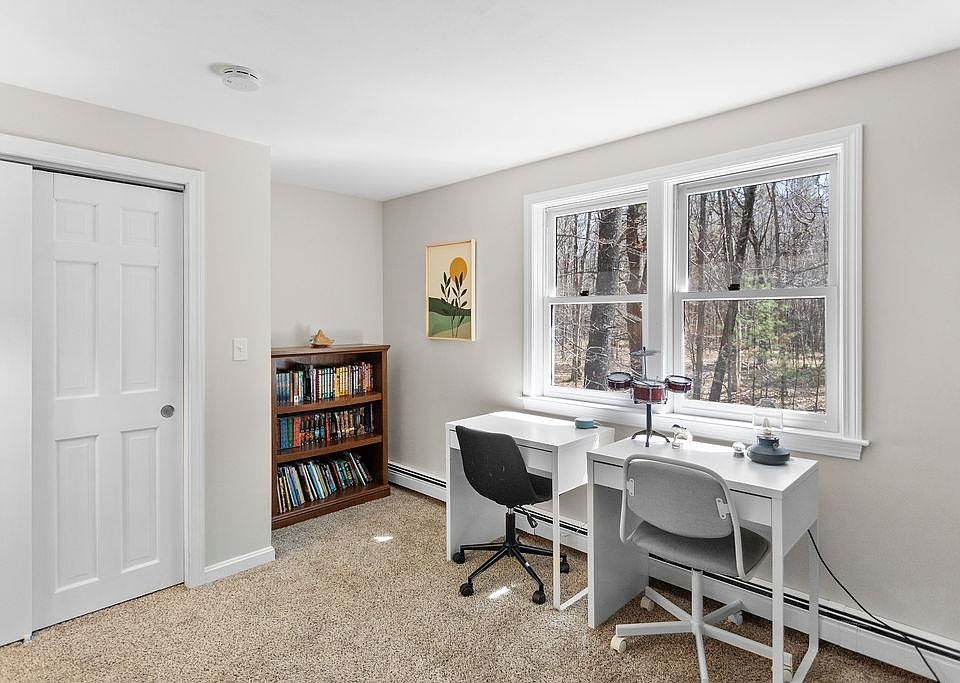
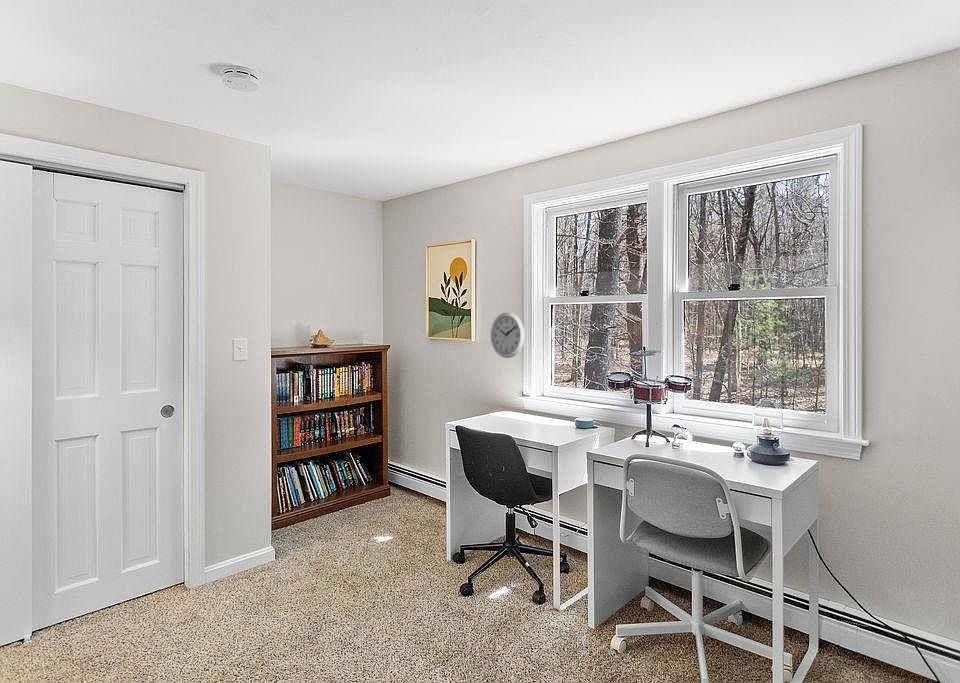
+ wall clock [490,311,526,359]
